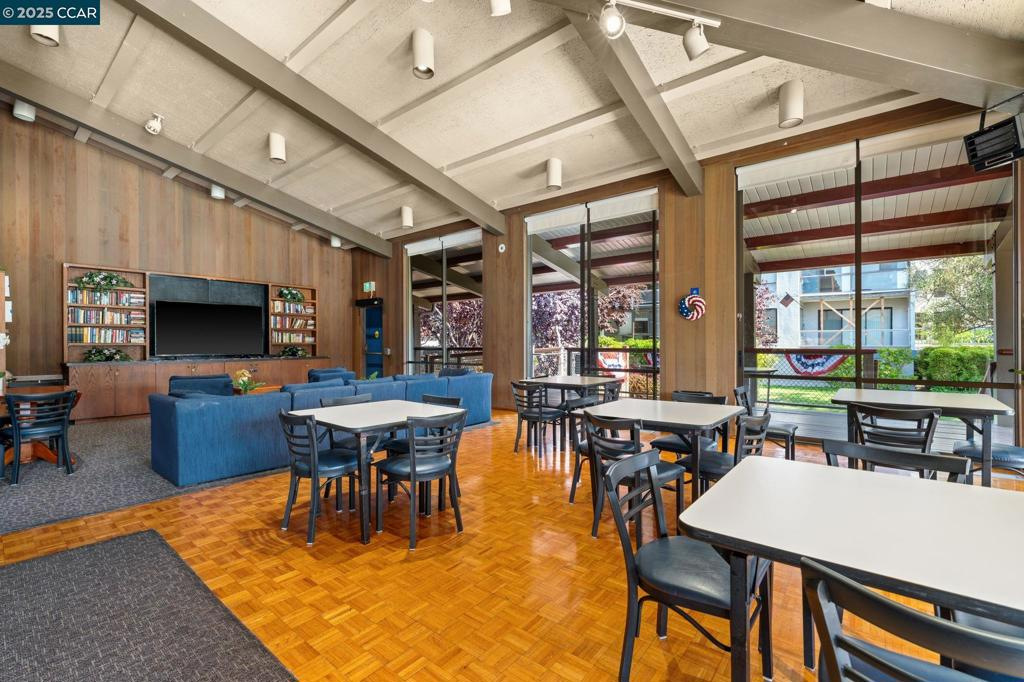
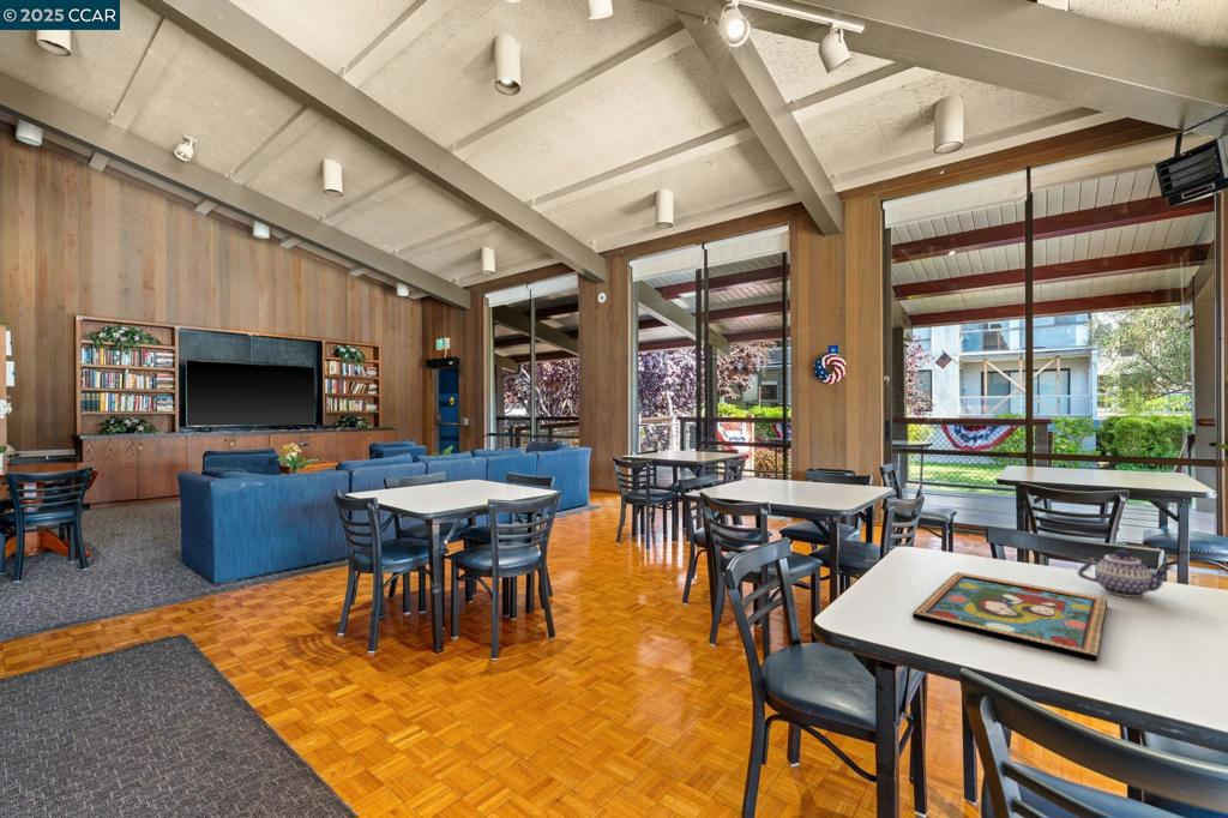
+ framed painting [911,571,1108,662]
+ teapot [1076,548,1174,599]
